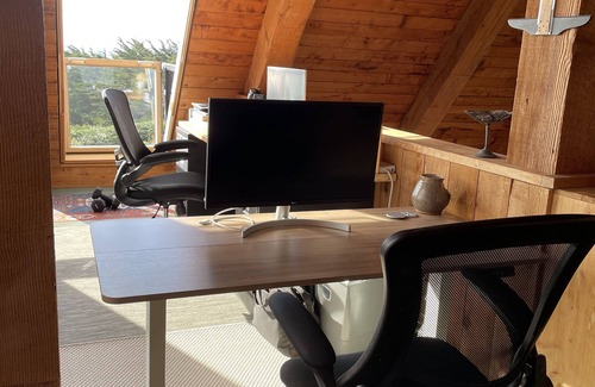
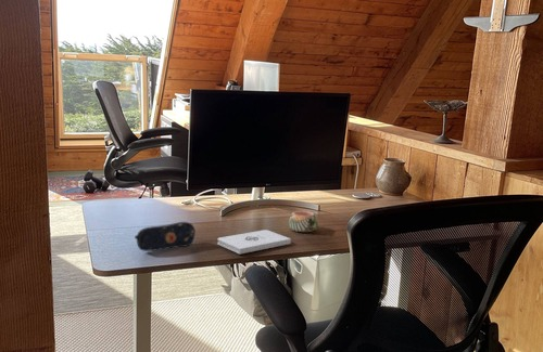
+ notepad [216,229,292,256]
+ pencil case [134,221,197,252]
+ mug [288,210,319,233]
